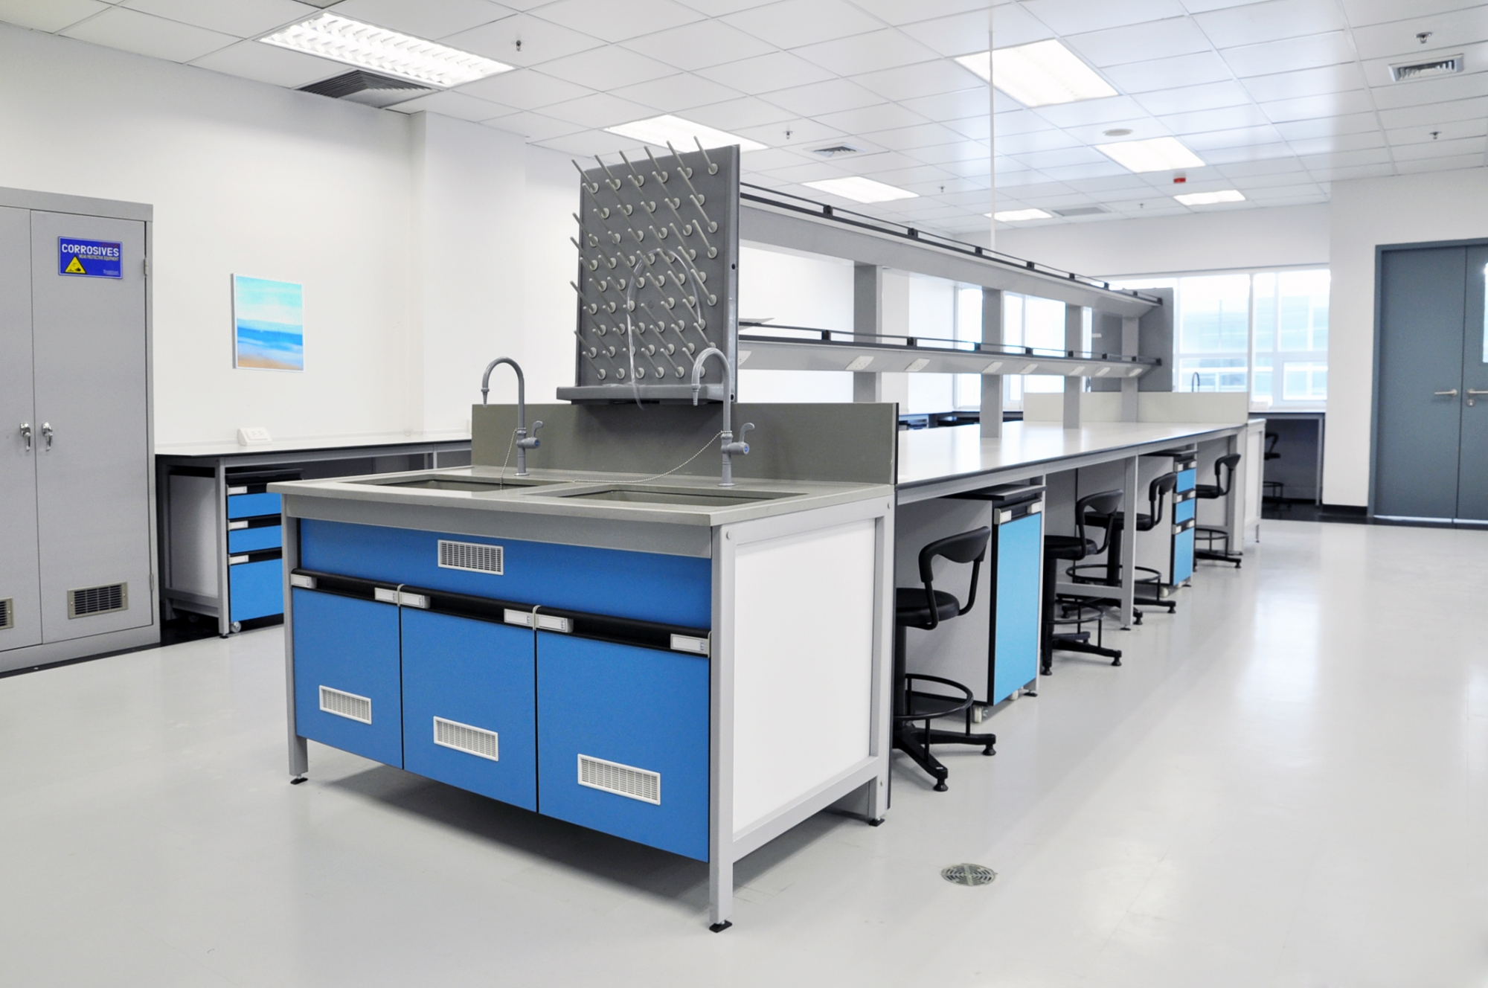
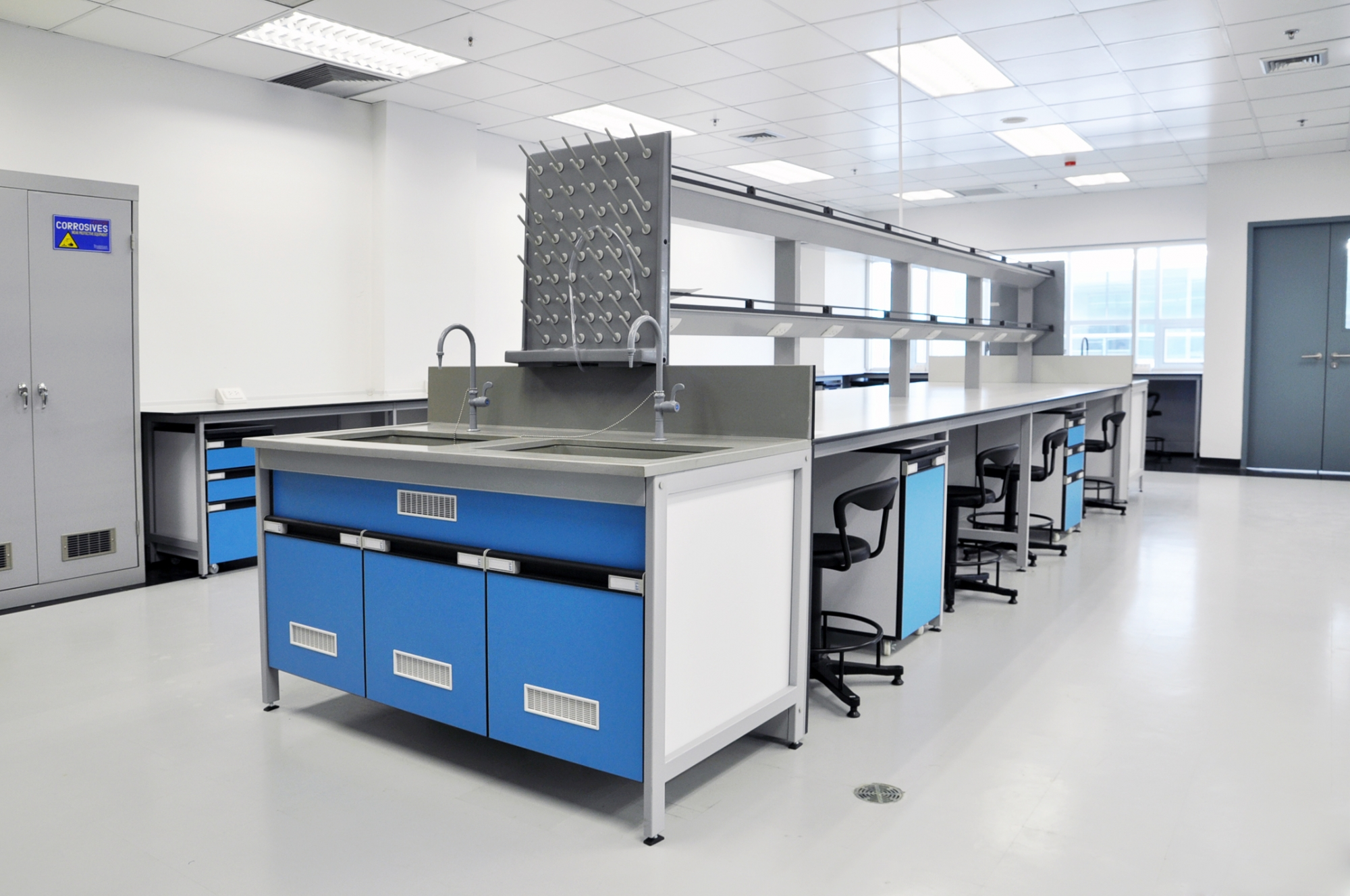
- wall art [230,272,305,374]
